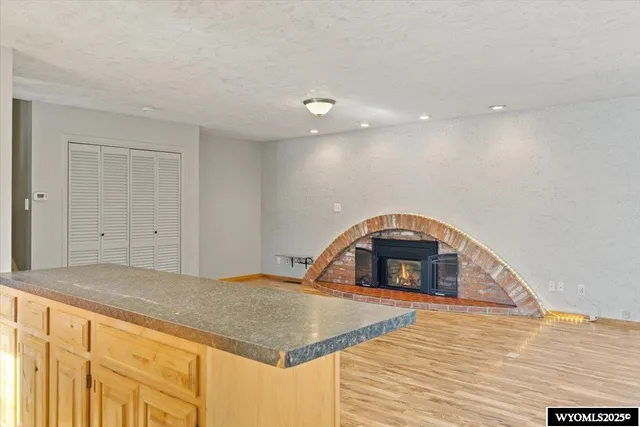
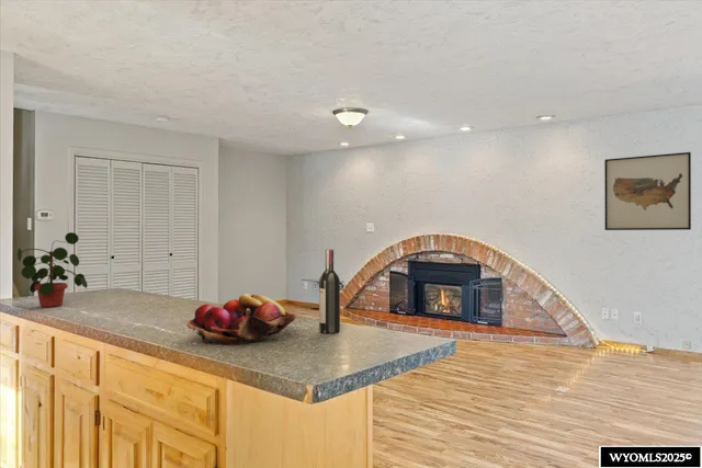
+ wall art [603,151,692,231]
+ wine bottle [318,248,341,334]
+ fruit basket [186,293,297,346]
+ potted plant [16,231,89,308]
